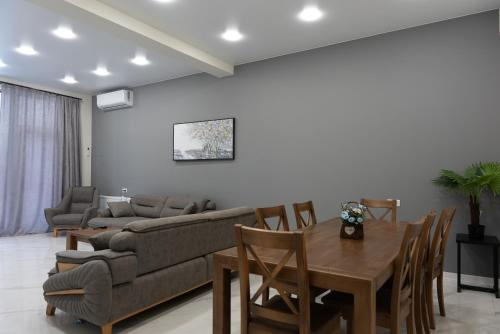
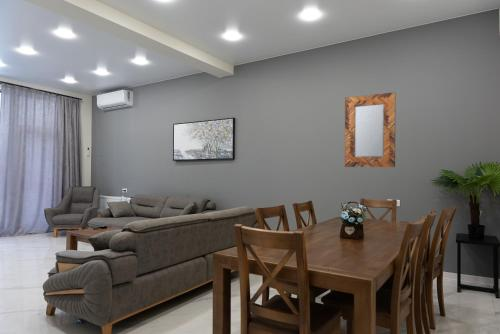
+ home mirror [344,91,396,168]
